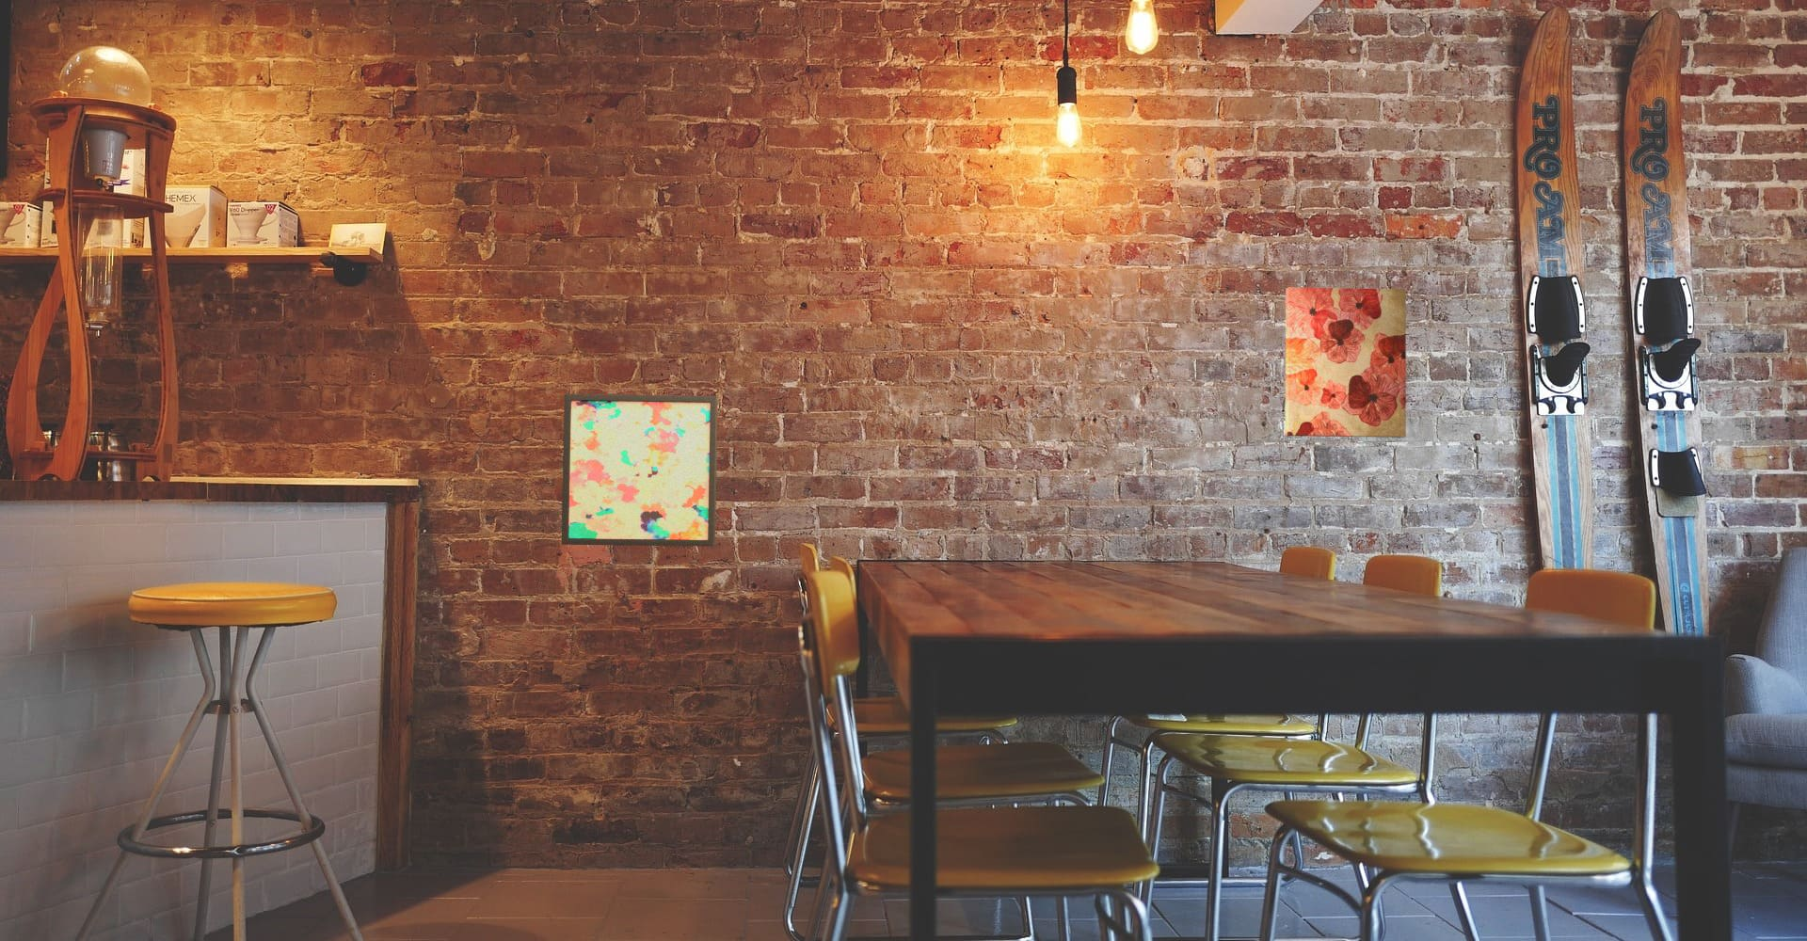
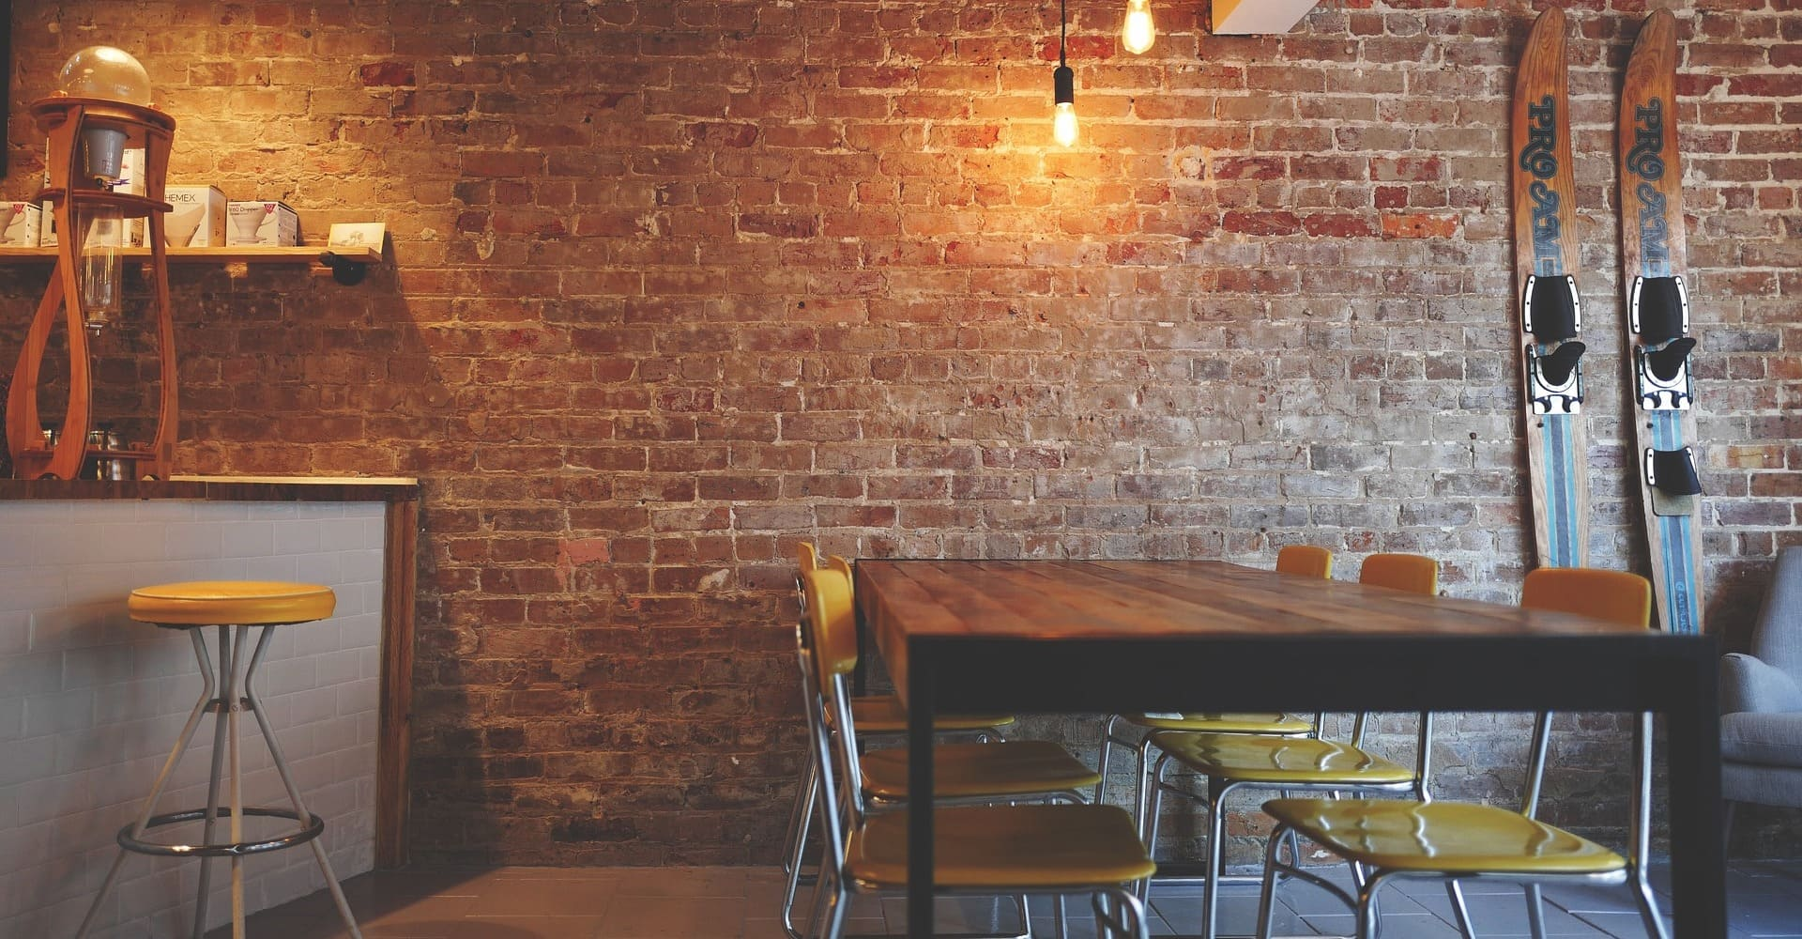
- wall art [1285,287,1407,438]
- wall art [561,393,718,548]
